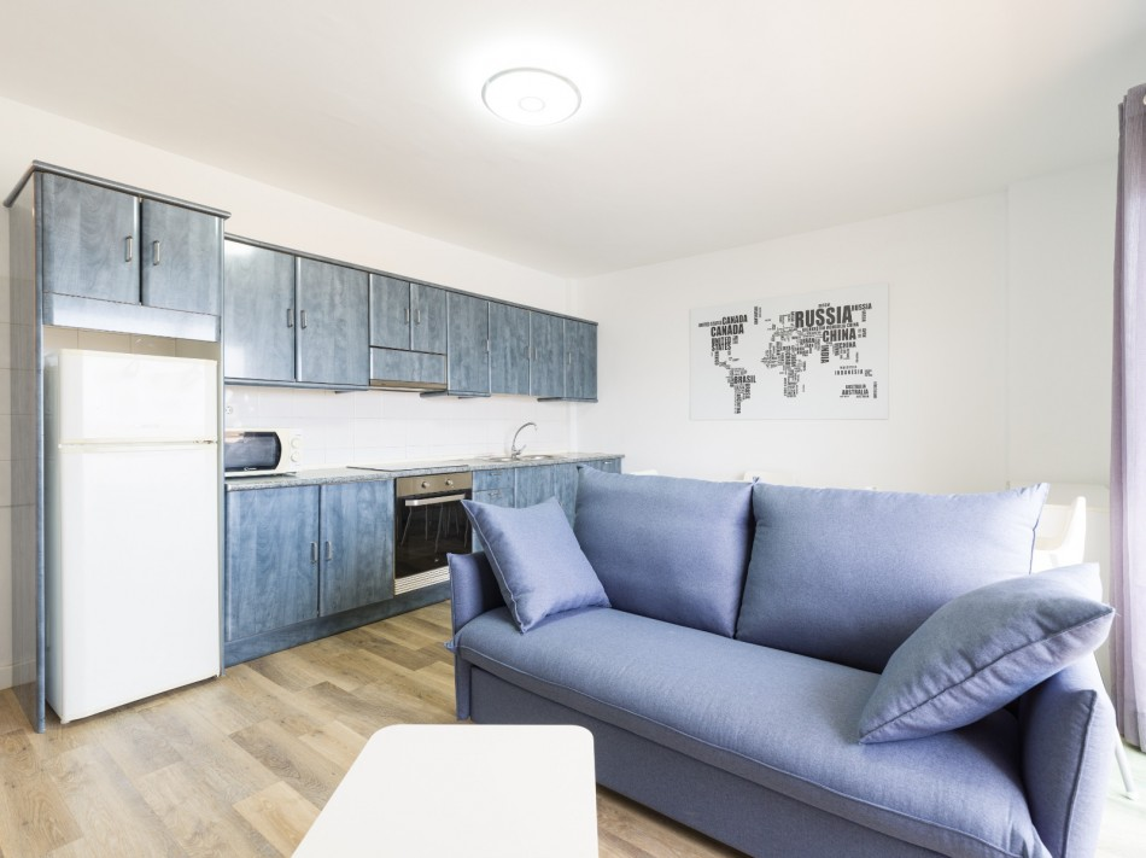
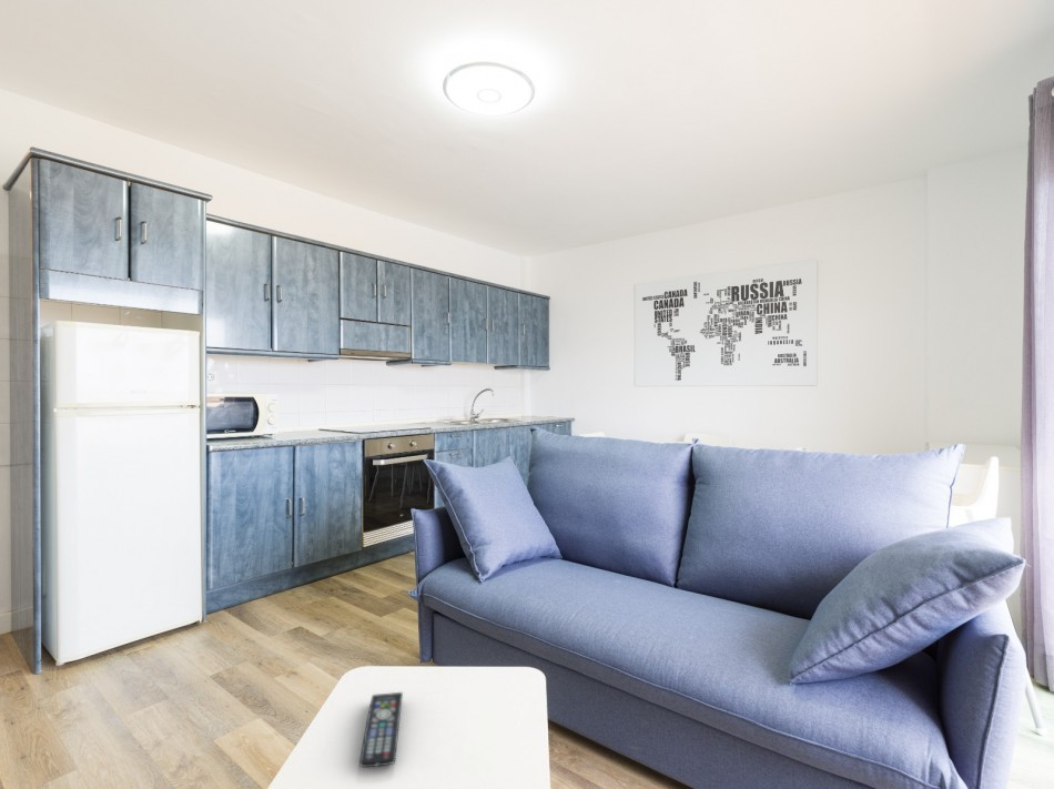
+ remote control [358,691,404,768]
